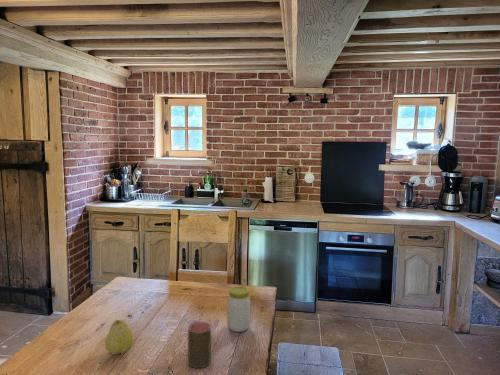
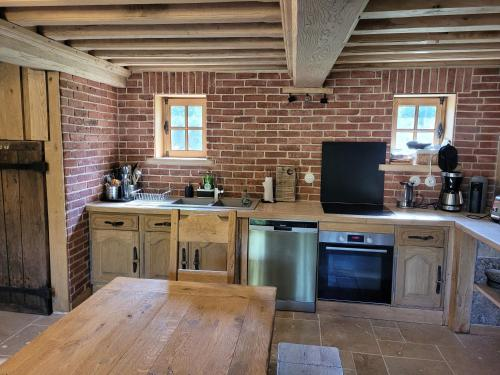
- cup [187,320,212,369]
- jar [226,286,251,333]
- fruit [104,319,134,356]
